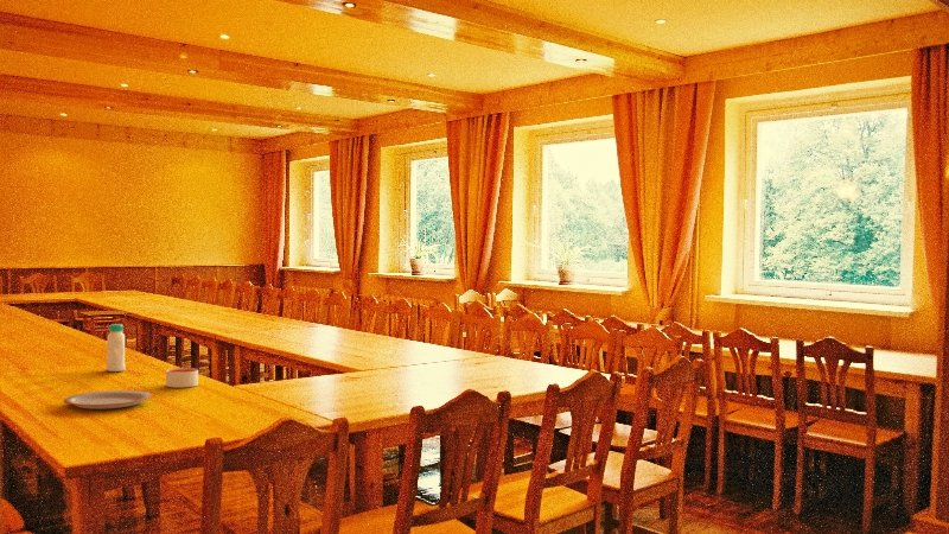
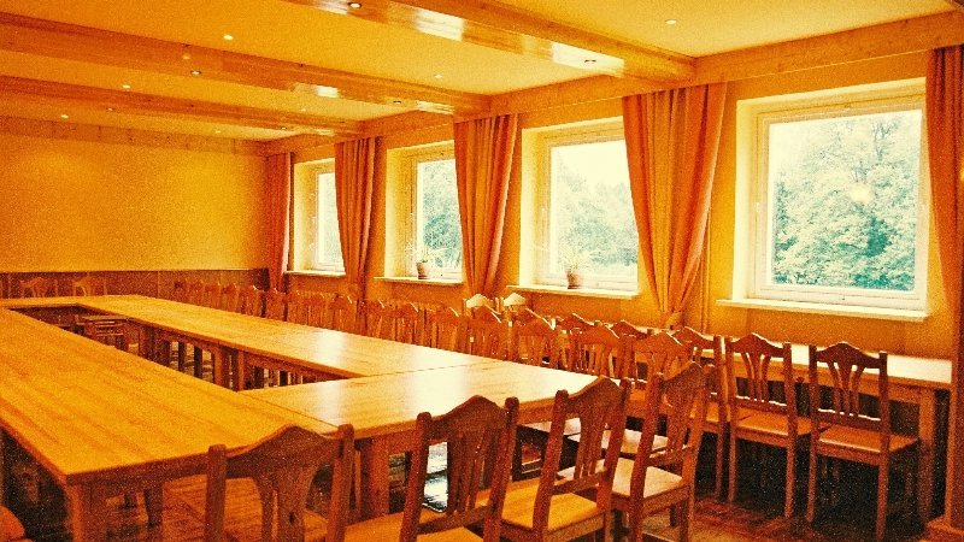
- bottle [104,323,127,373]
- candle [165,367,199,389]
- plate [63,389,153,411]
